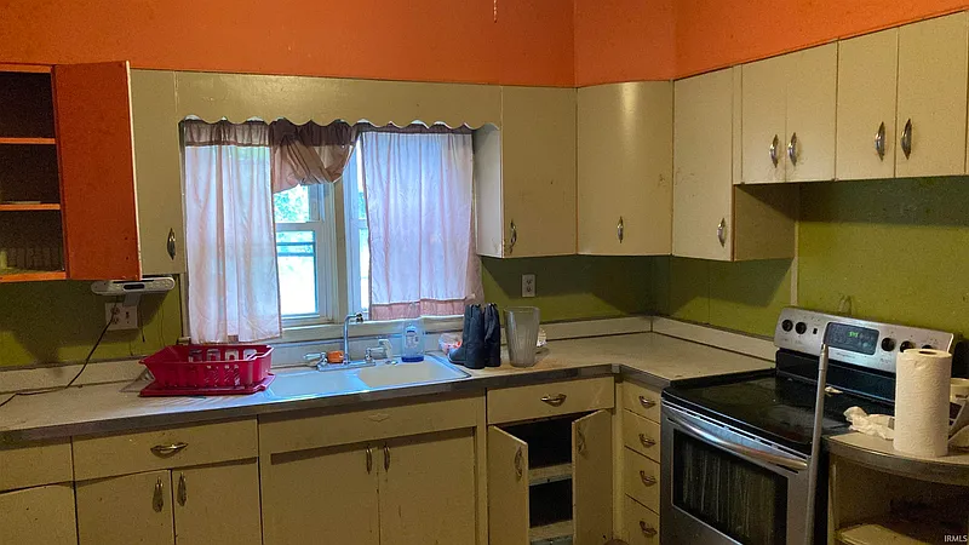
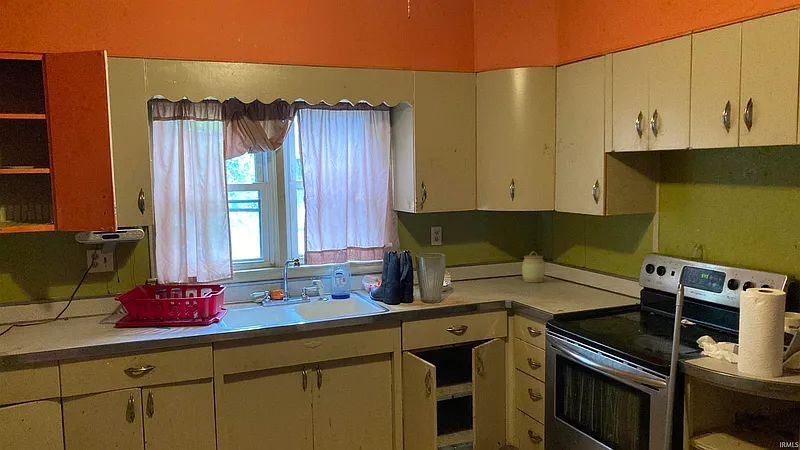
+ jar [521,250,546,283]
